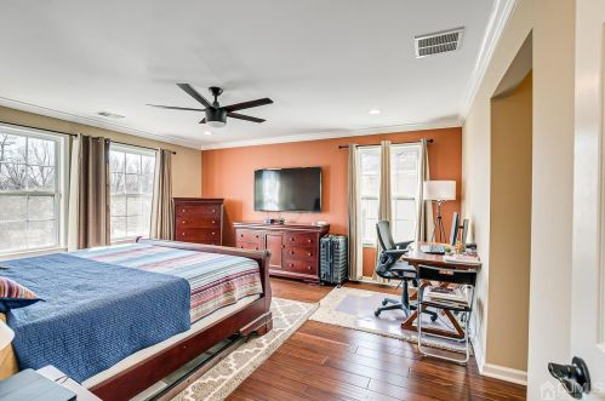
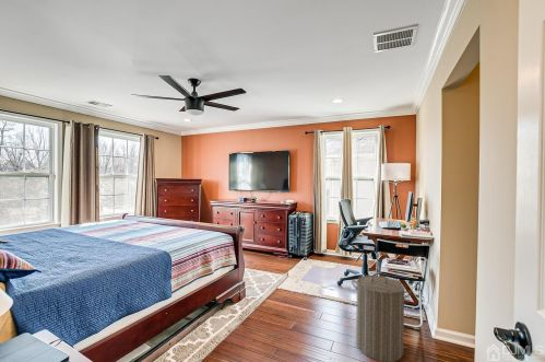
+ laundry hamper [351,272,412,362]
